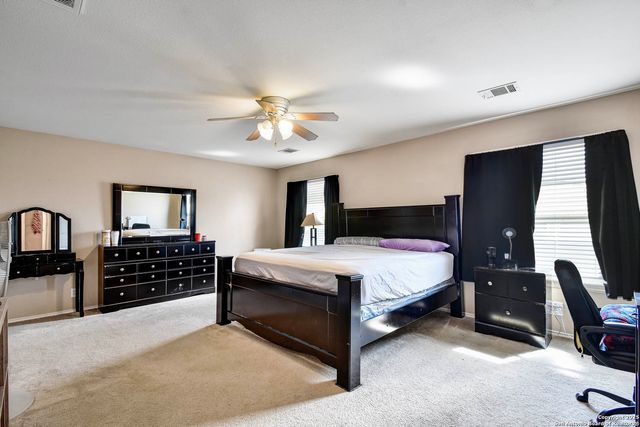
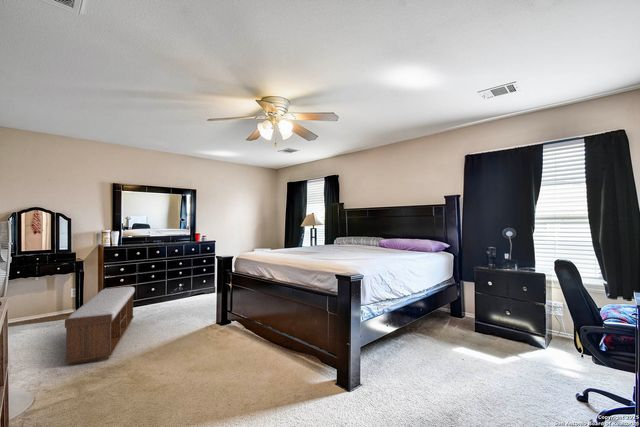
+ bench [64,286,136,366]
